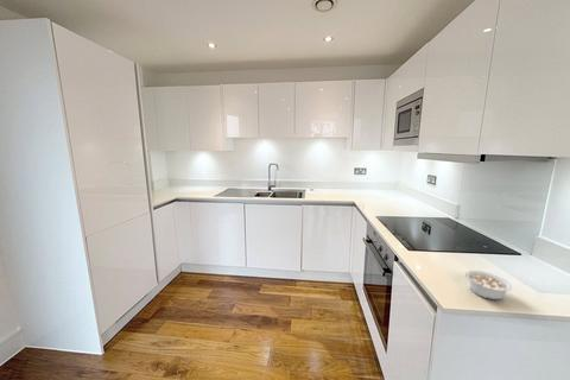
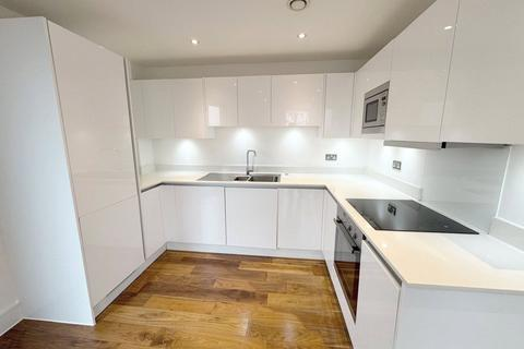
- legume [464,270,513,302]
